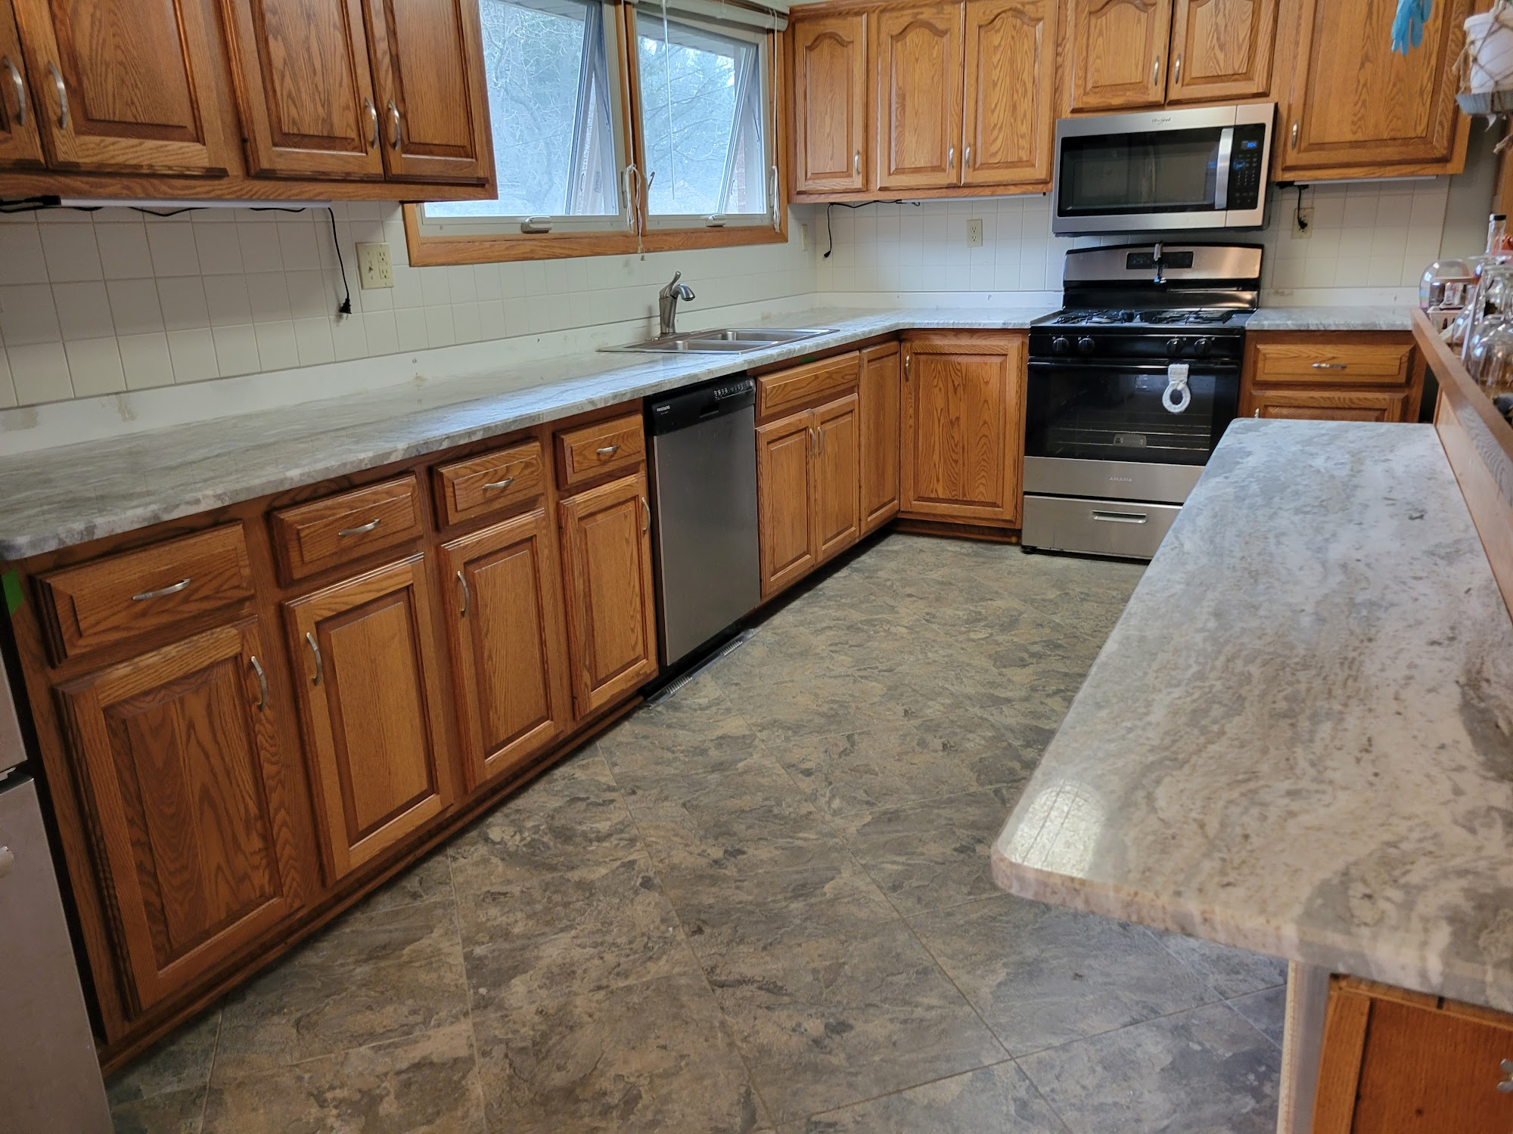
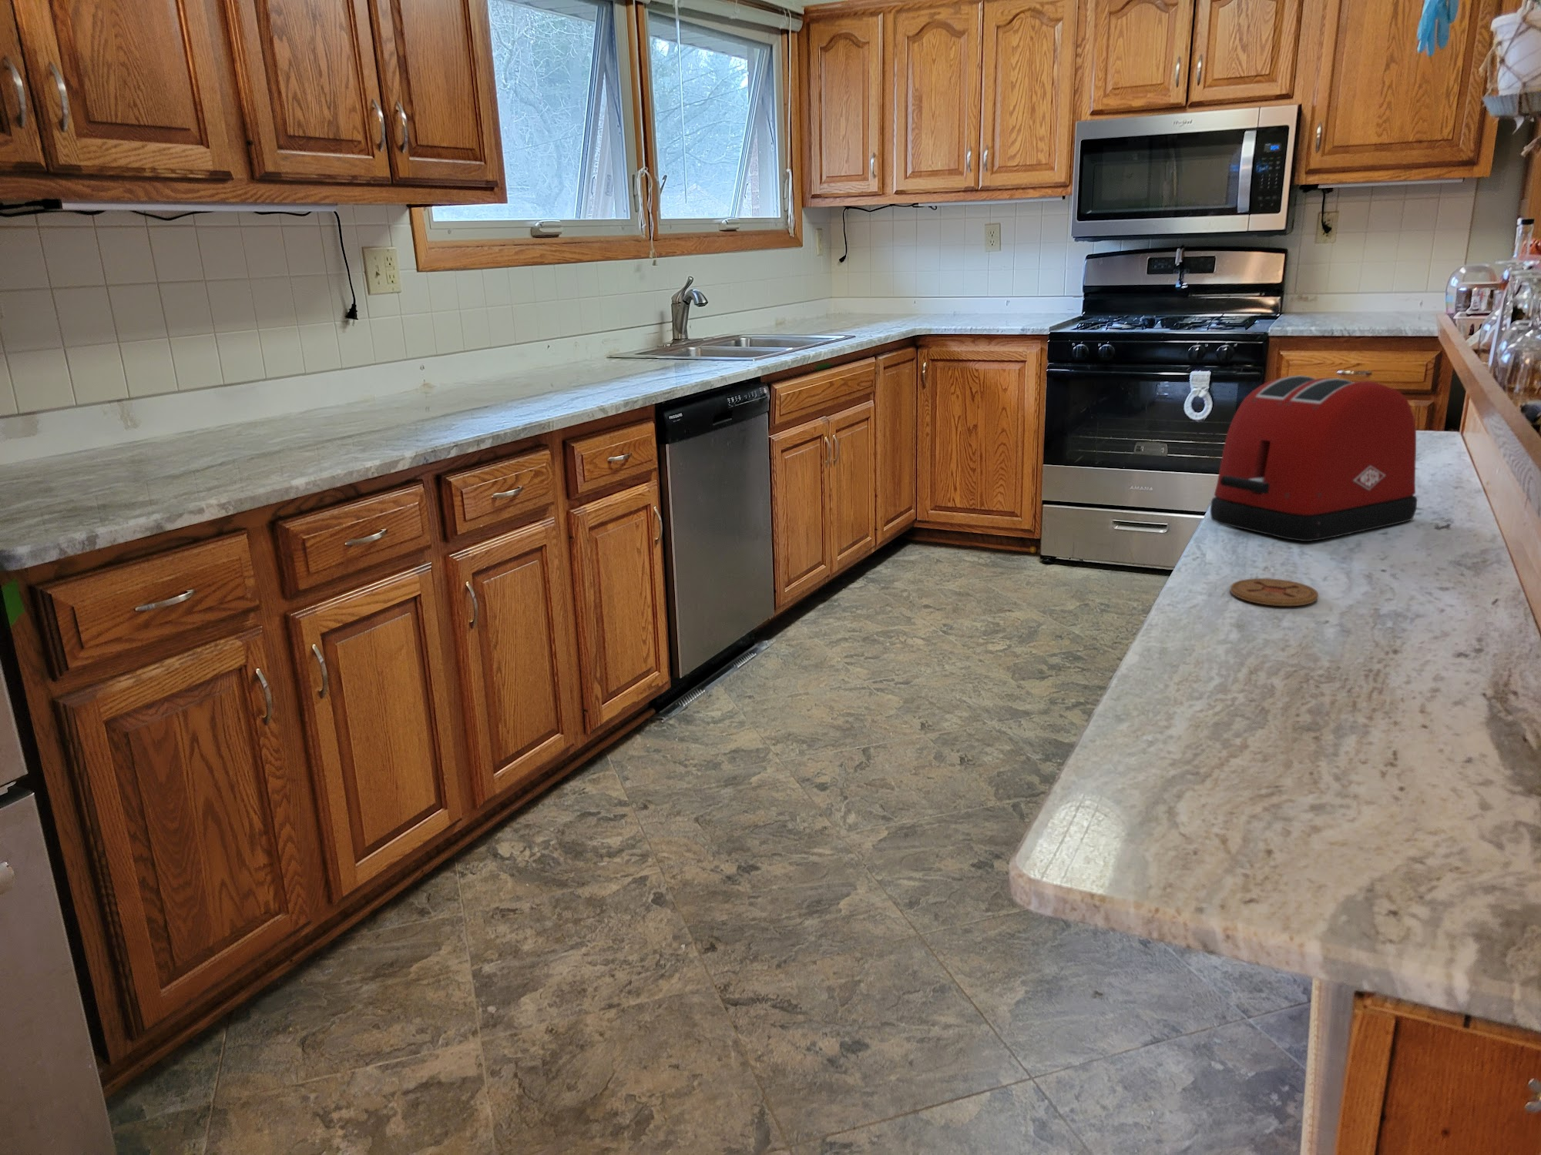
+ coaster [1229,578,1319,607]
+ toaster [1209,375,1417,542]
